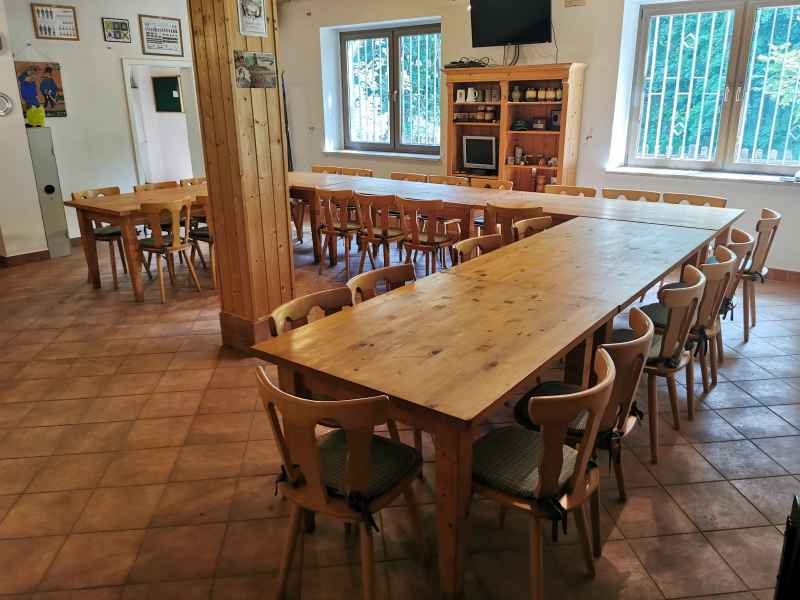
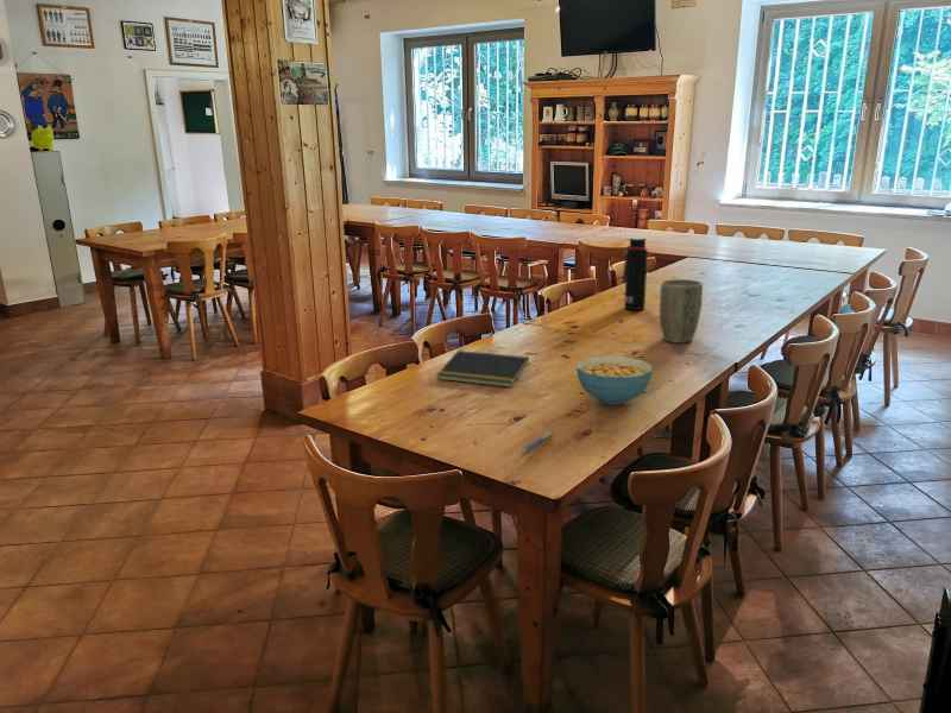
+ plant pot [659,278,704,345]
+ notepad [435,349,530,389]
+ cereal bowl [575,355,653,406]
+ pen [521,431,553,454]
+ water bottle [623,236,649,311]
